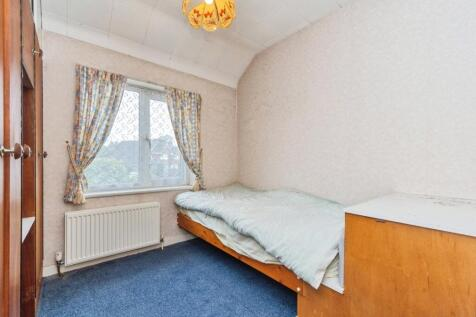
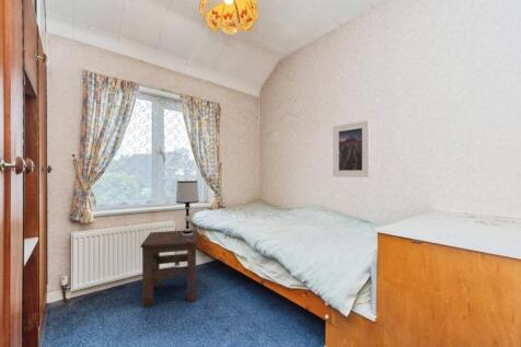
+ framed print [332,119,371,178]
+ side table [140,229,198,309]
+ table lamp [175,180,200,236]
